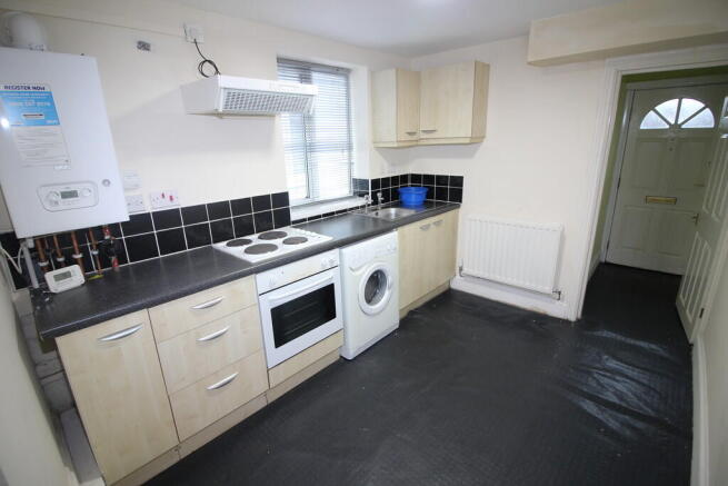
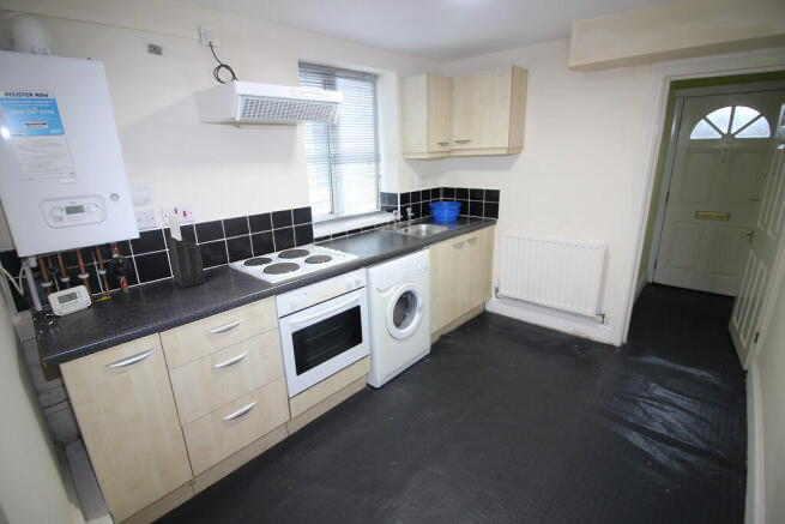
+ knife block [165,212,206,289]
